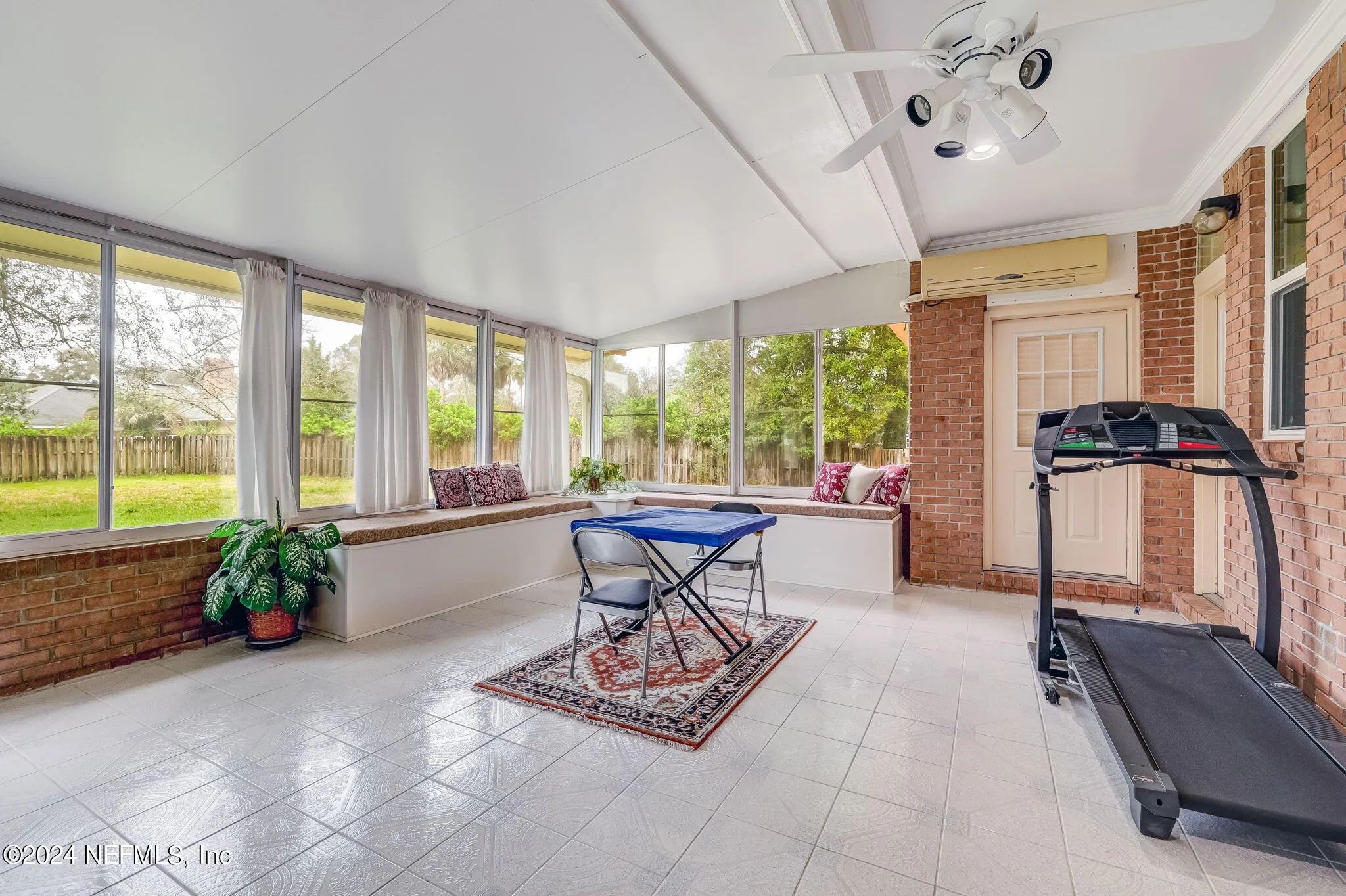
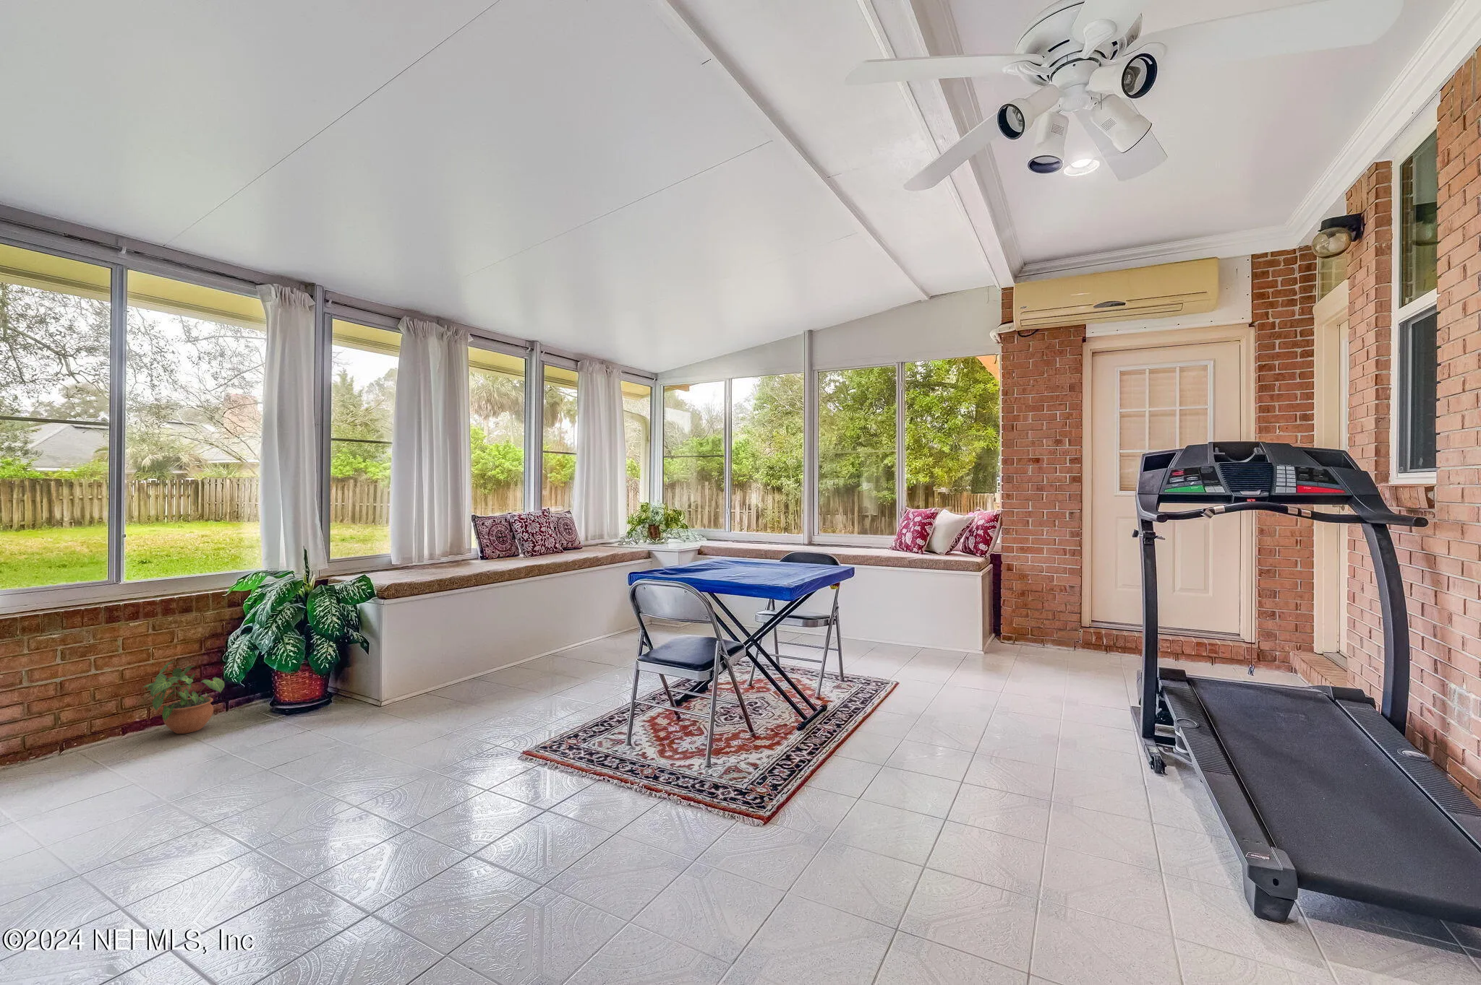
+ potted plant [142,661,224,734]
